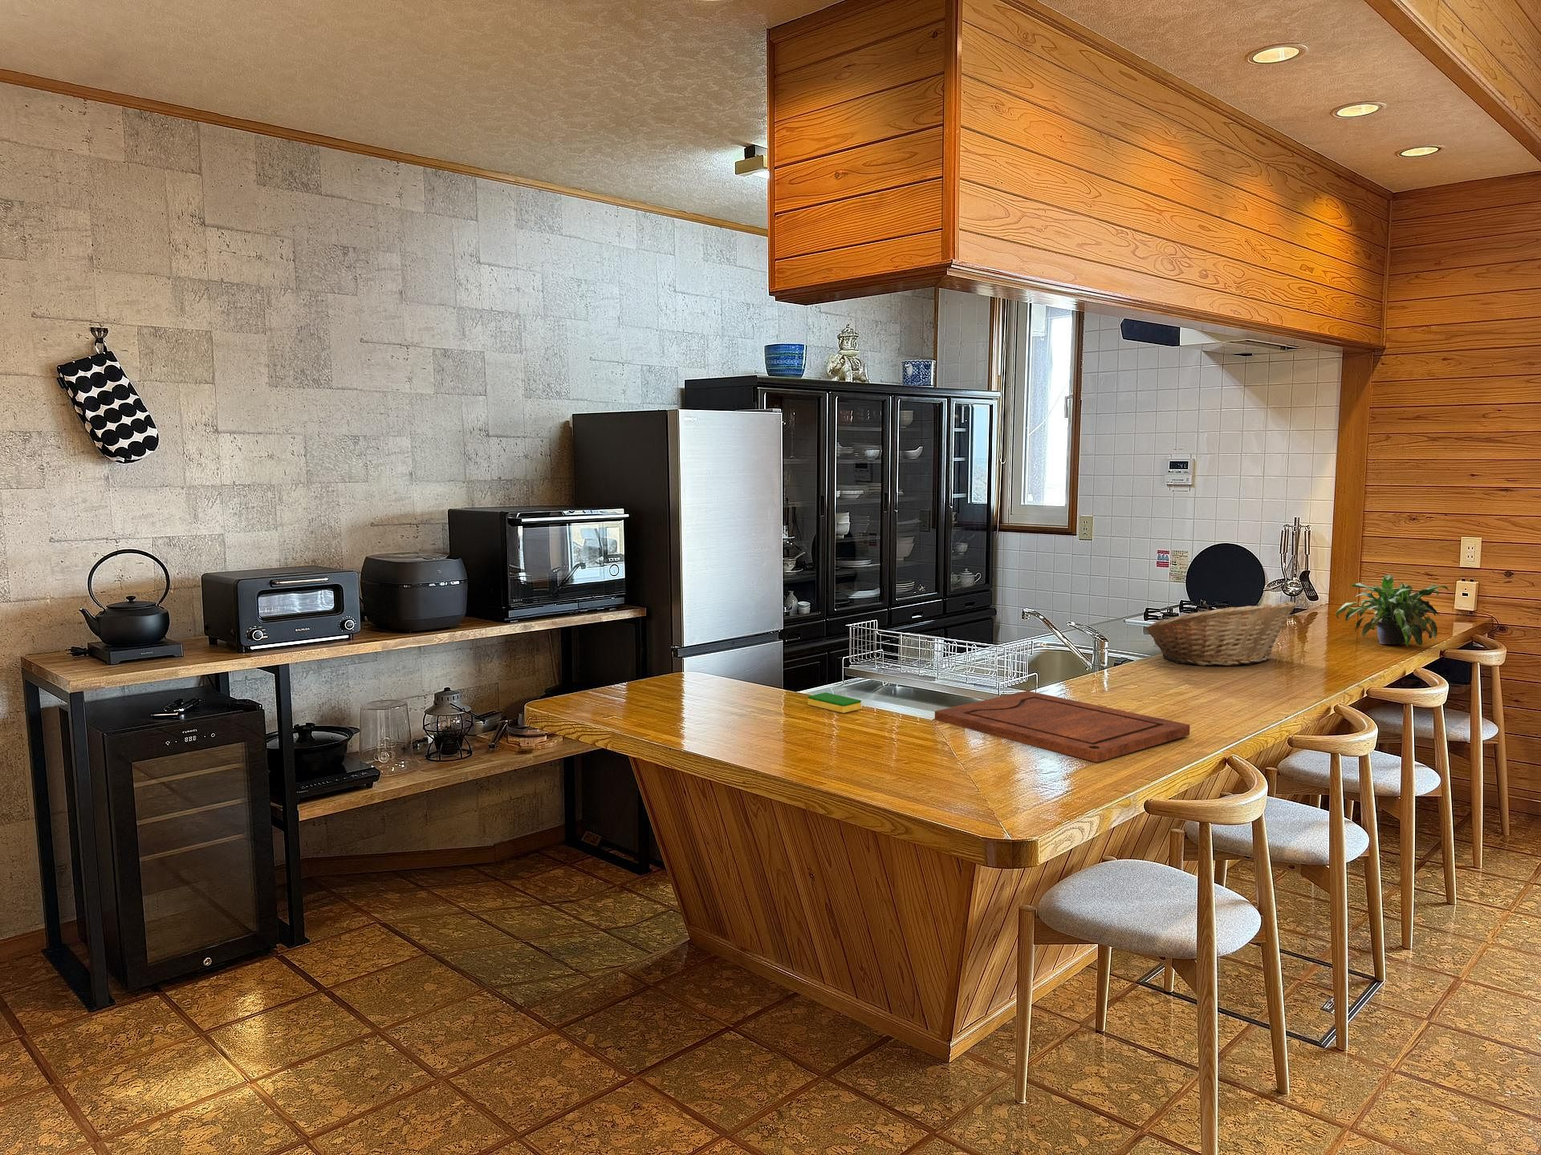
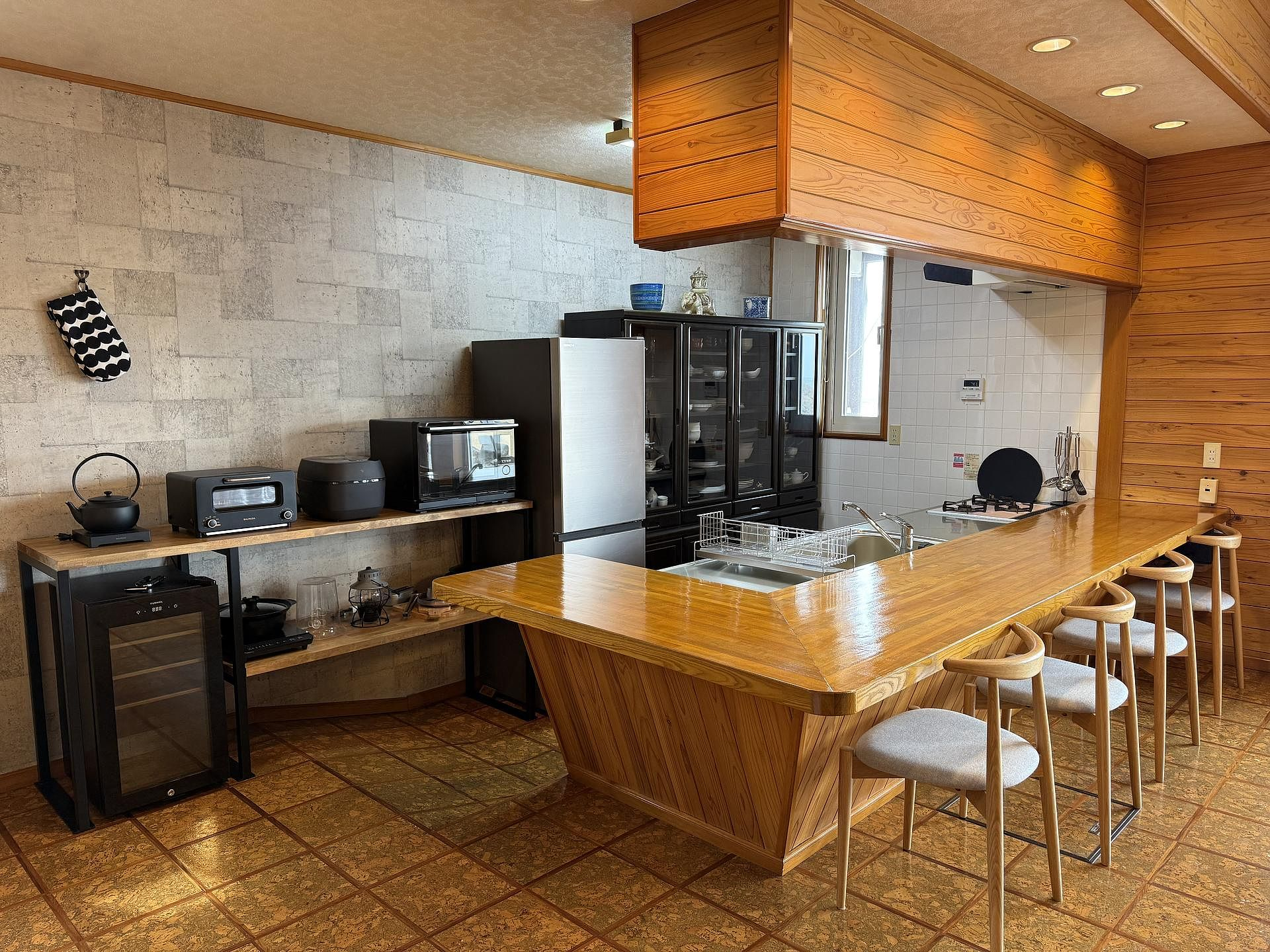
- dish sponge [807,692,862,713]
- fruit basket [1144,601,1297,666]
- potted plant [1336,574,1450,648]
- cutting board [934,690,1190,763]
